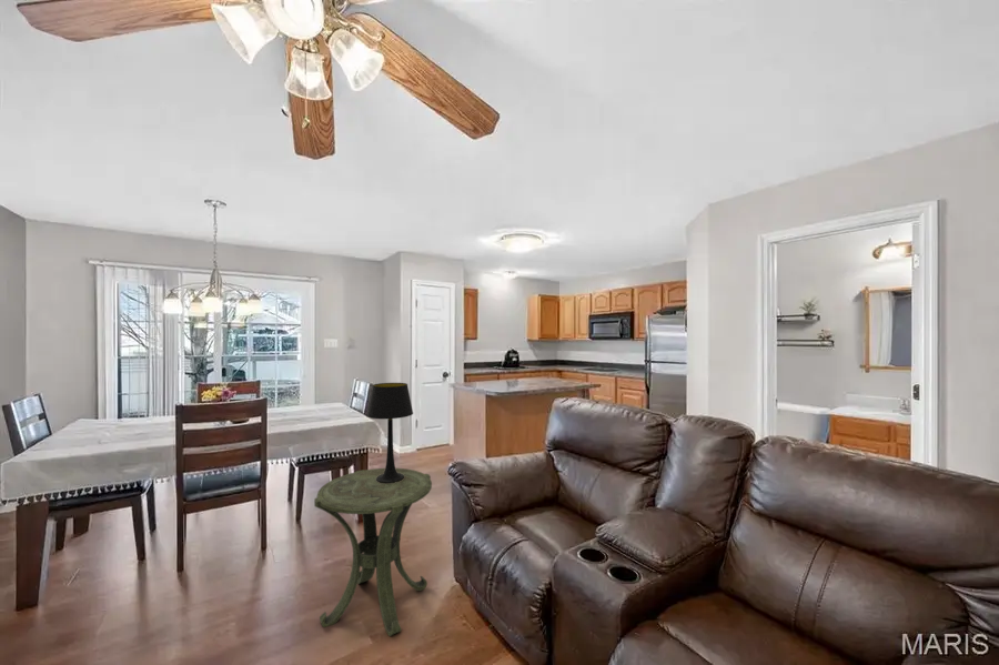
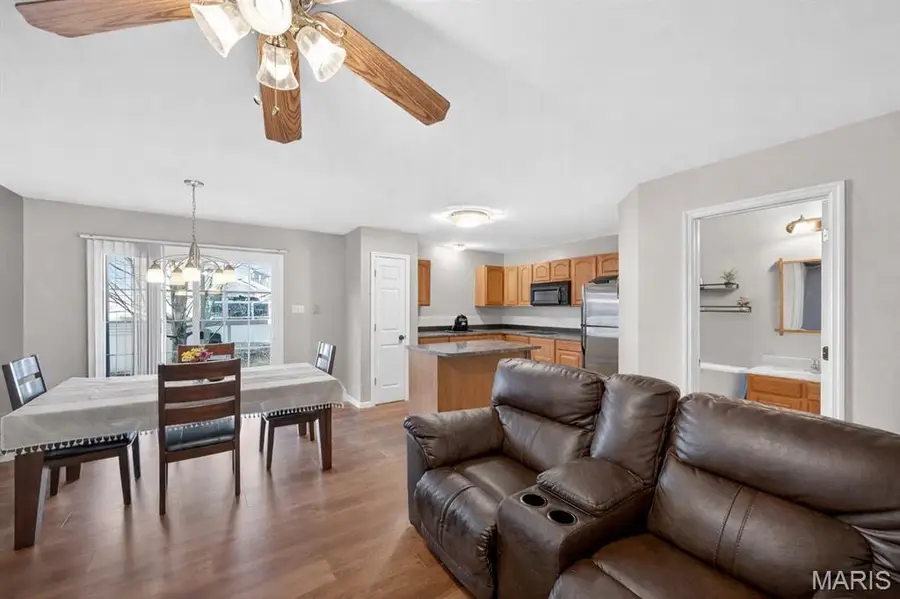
- table lamp [365,382,414,483]
- side table [313,467,433,637]
